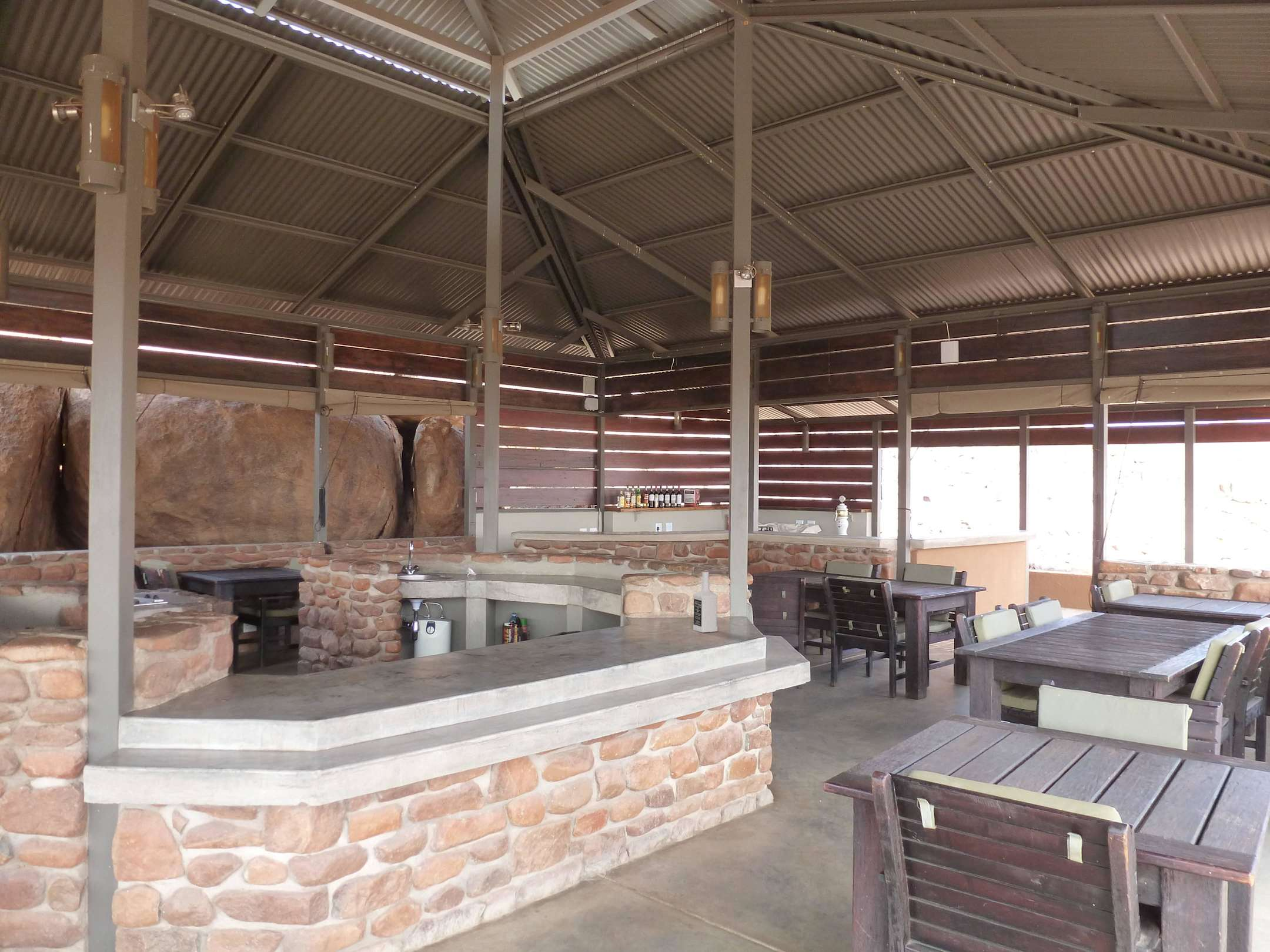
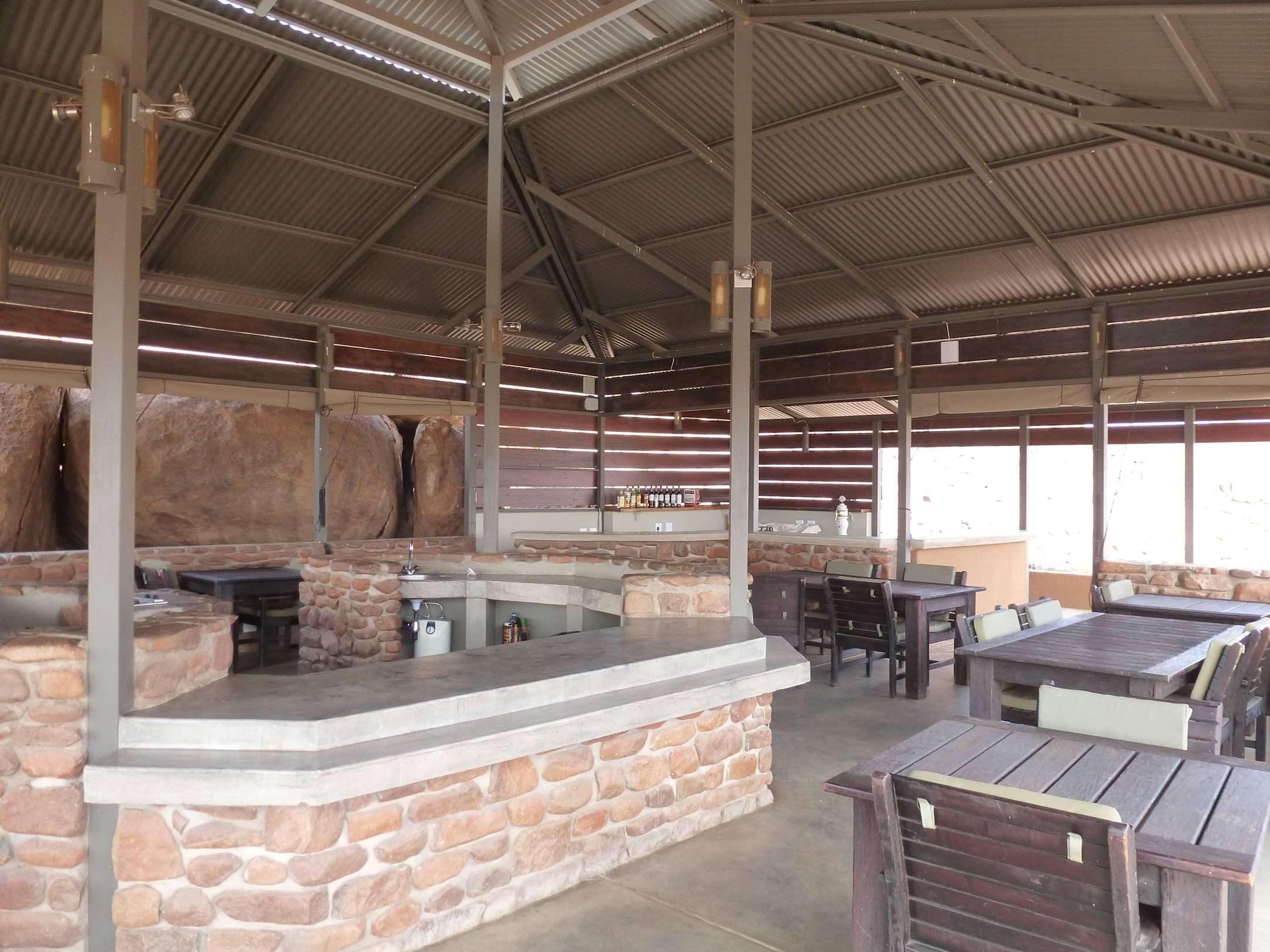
- vodka [693,571,718,633]
